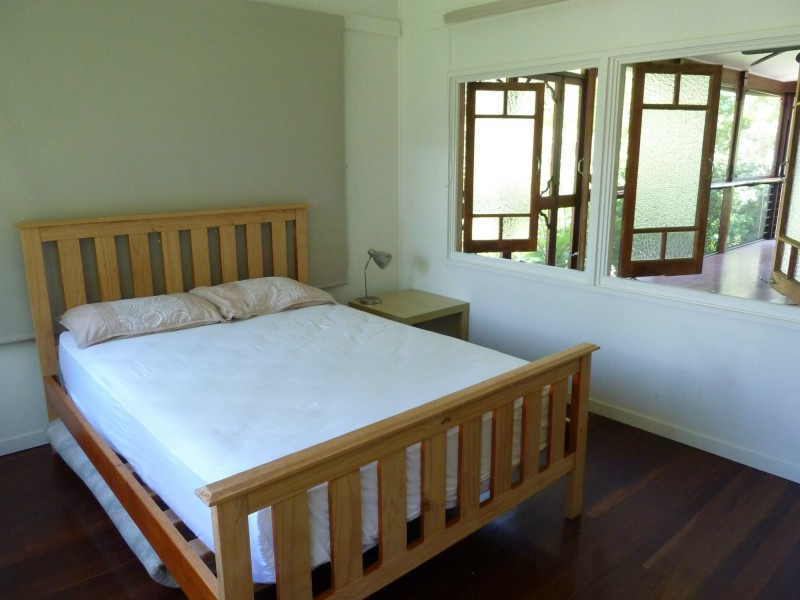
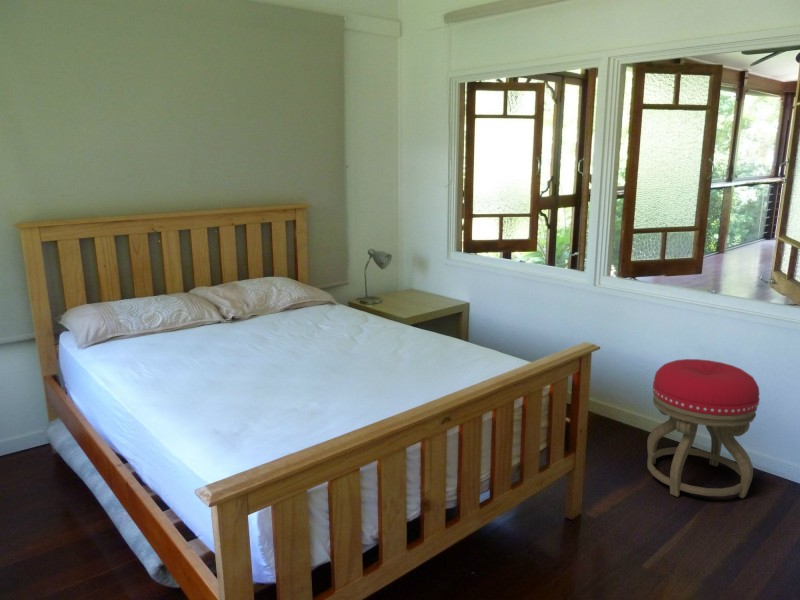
+ stool [646,358,760,499]
